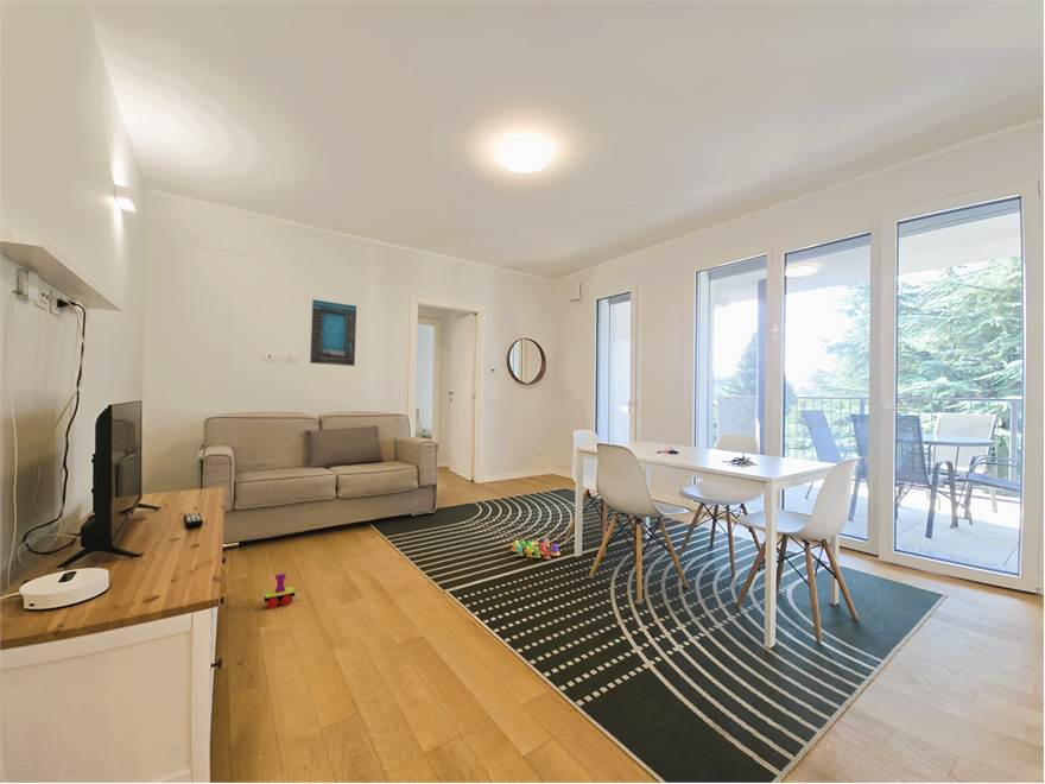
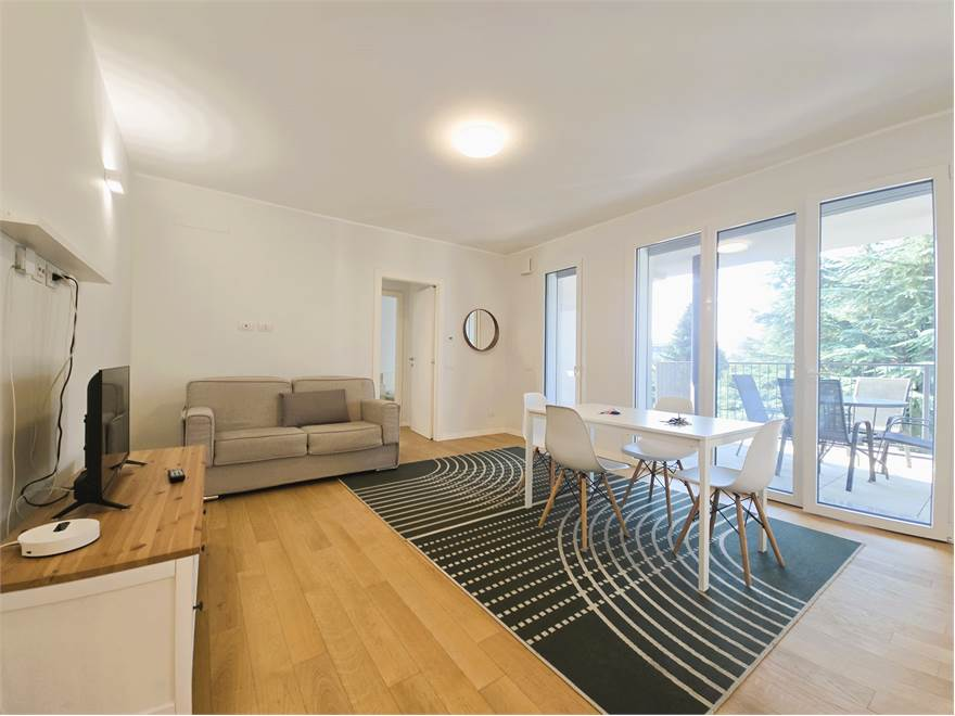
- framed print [309,298,359,367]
- stacking toy [509,536,562,561]
- toy train [261,573,298,609]
